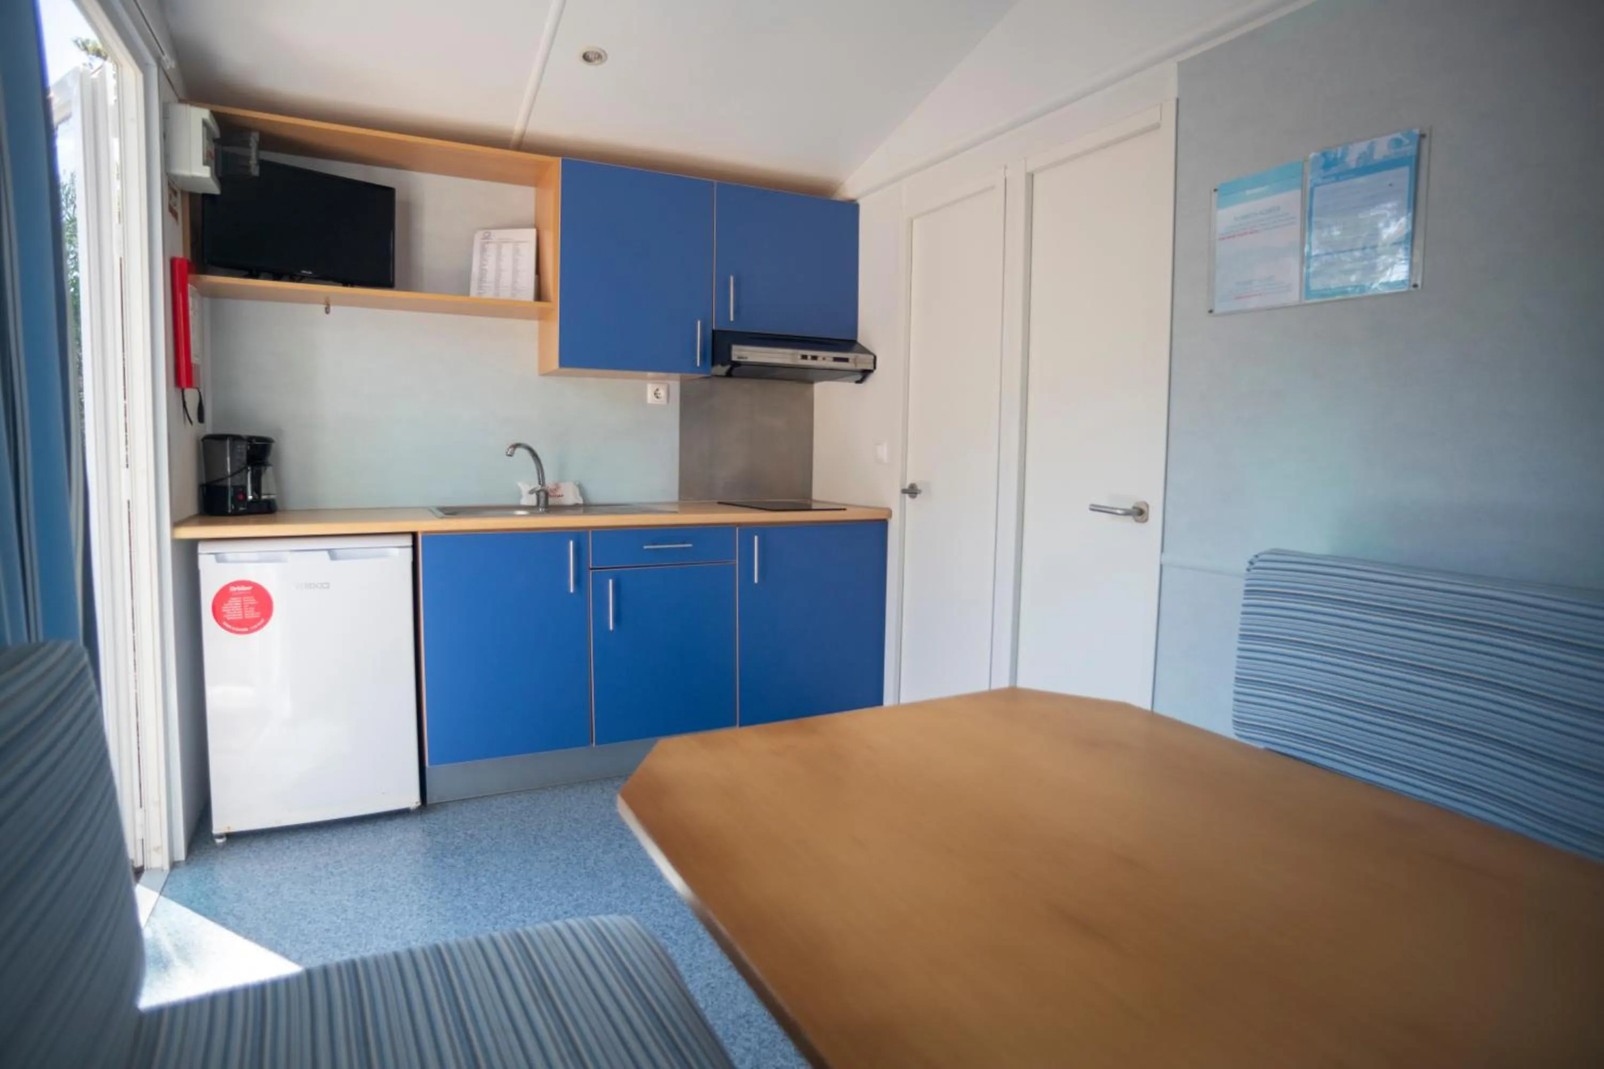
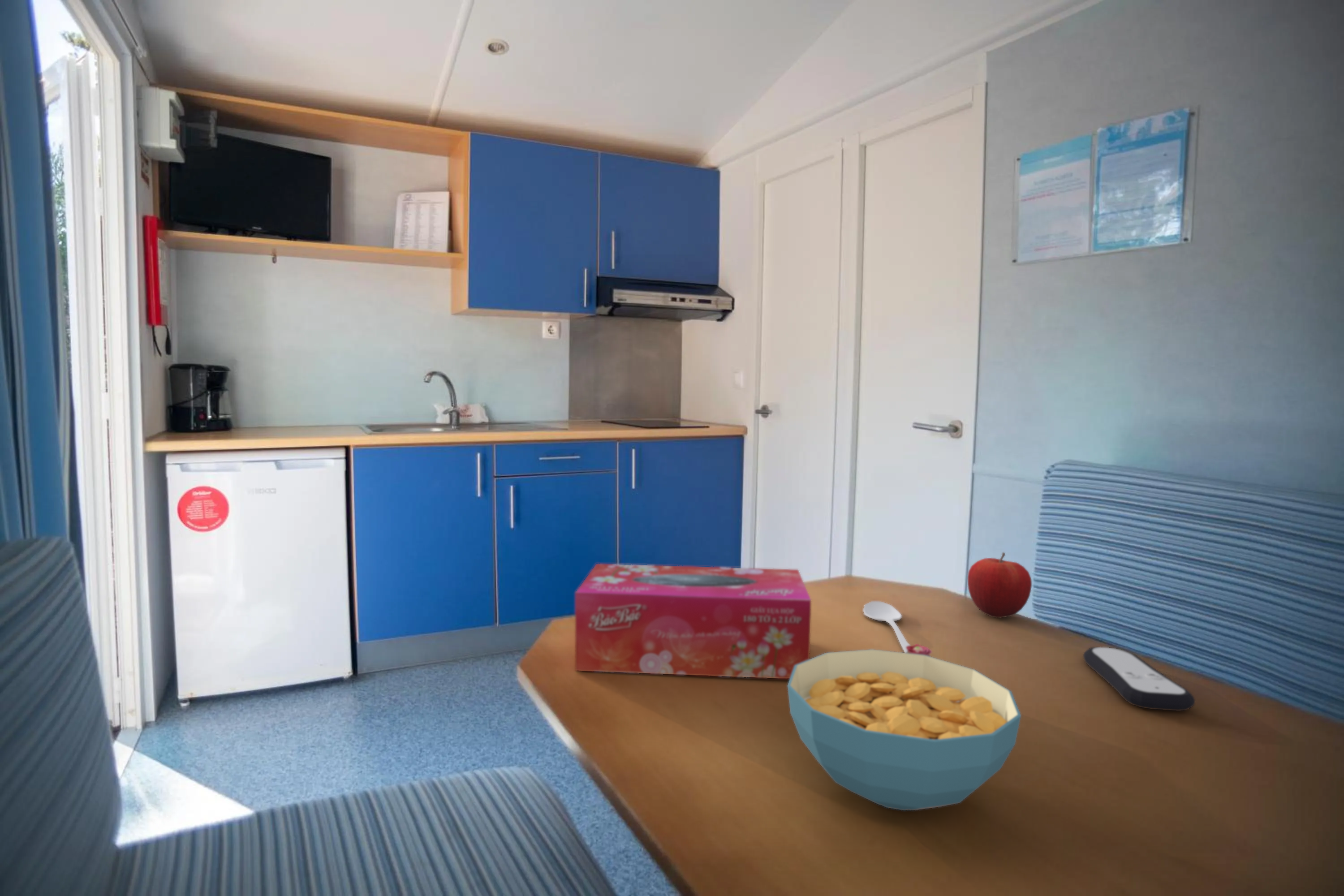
+ tissue box [575,563,812,679]
+ fruit [967,552,1032,618]
+ cereal bowl [787,649,1021,811]
+ spoon [863,601,932,657]
+ remote control [1083,646,1196,711]
